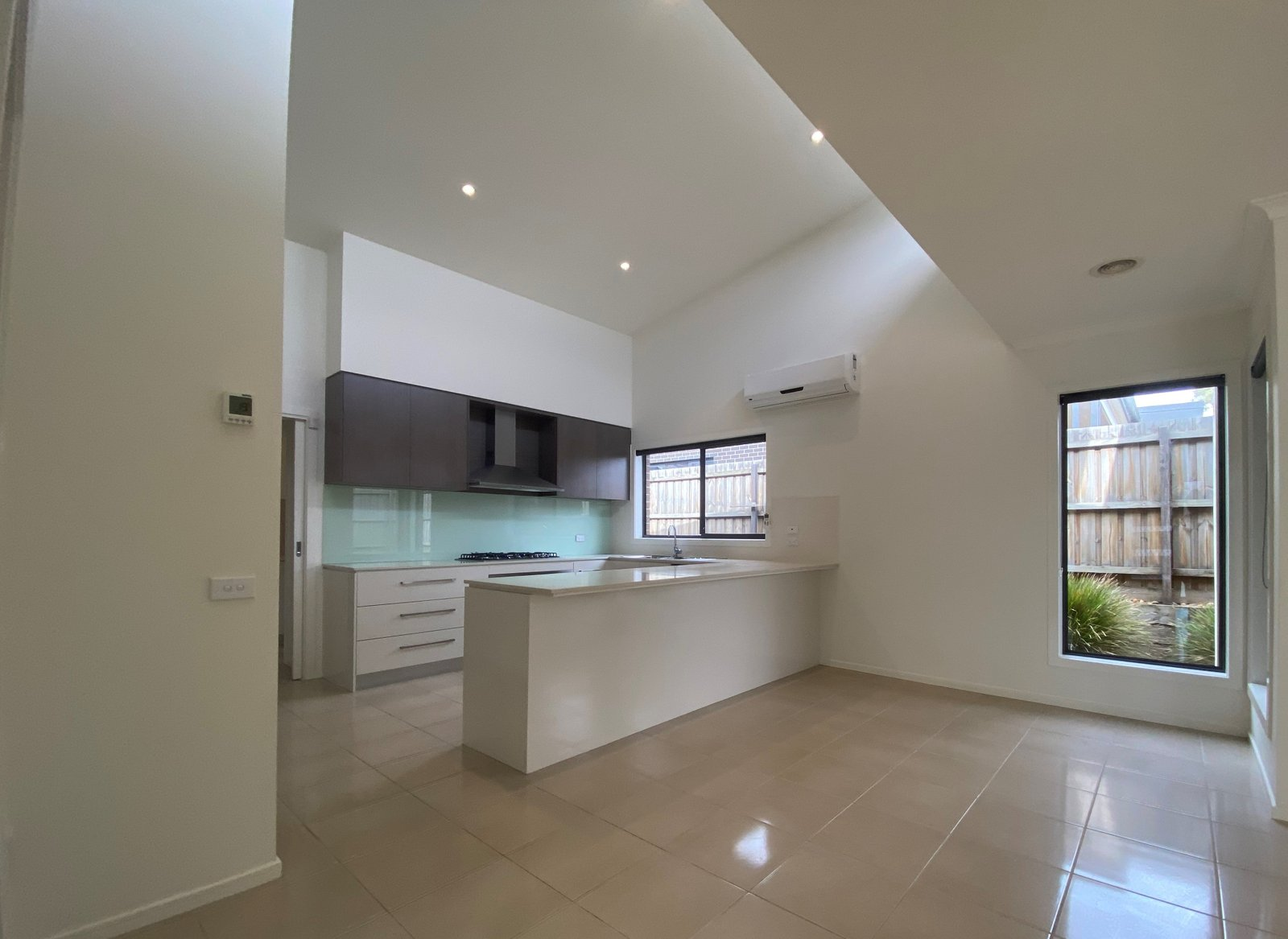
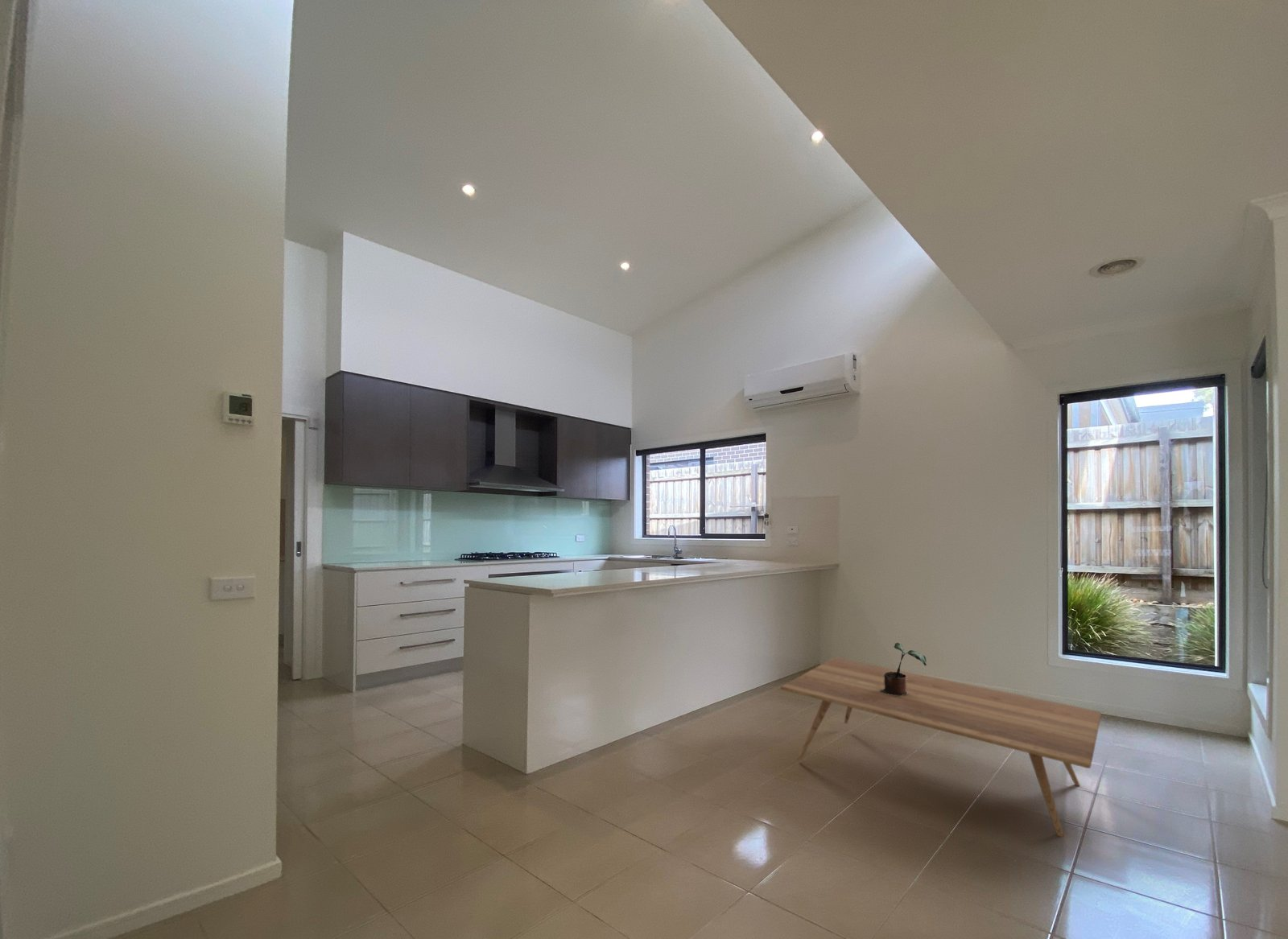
+ potted plant [879,642,927,696]
+ coffee table [780,657,1102,838]
